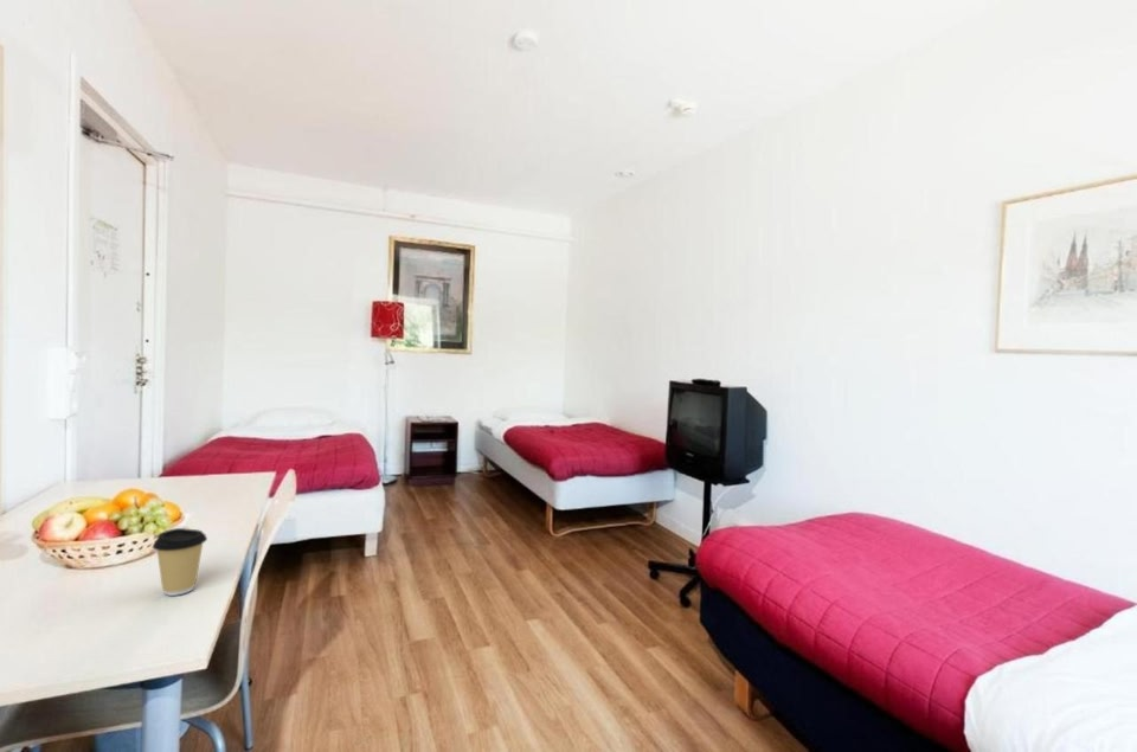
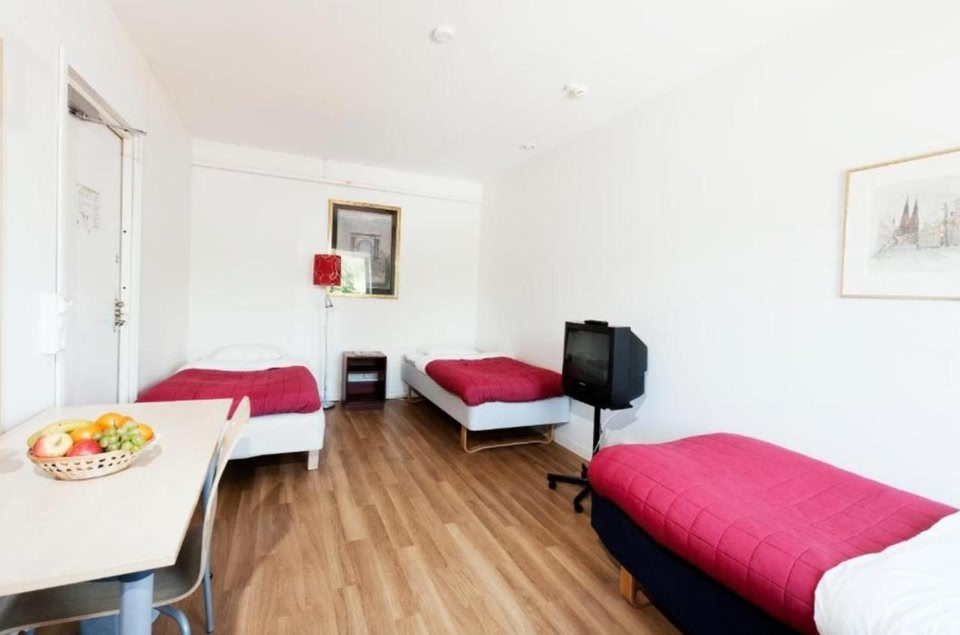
- coffee cup [152,527,208,597]
